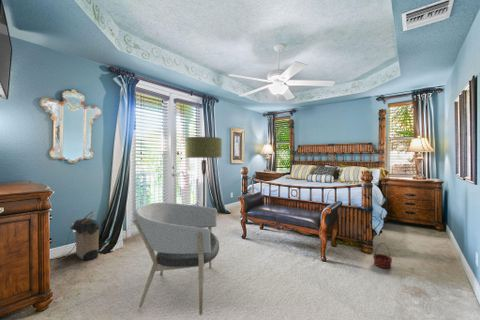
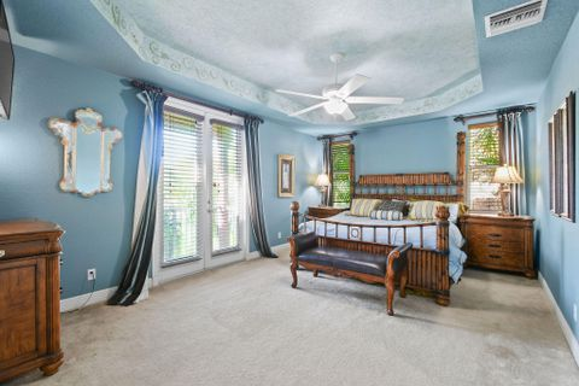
- laundry hamper [70,210,101,261]
- armchair [132,202,220,316]
- floor lamp [184,136,223,207]
- basket [372,242,393,269]
